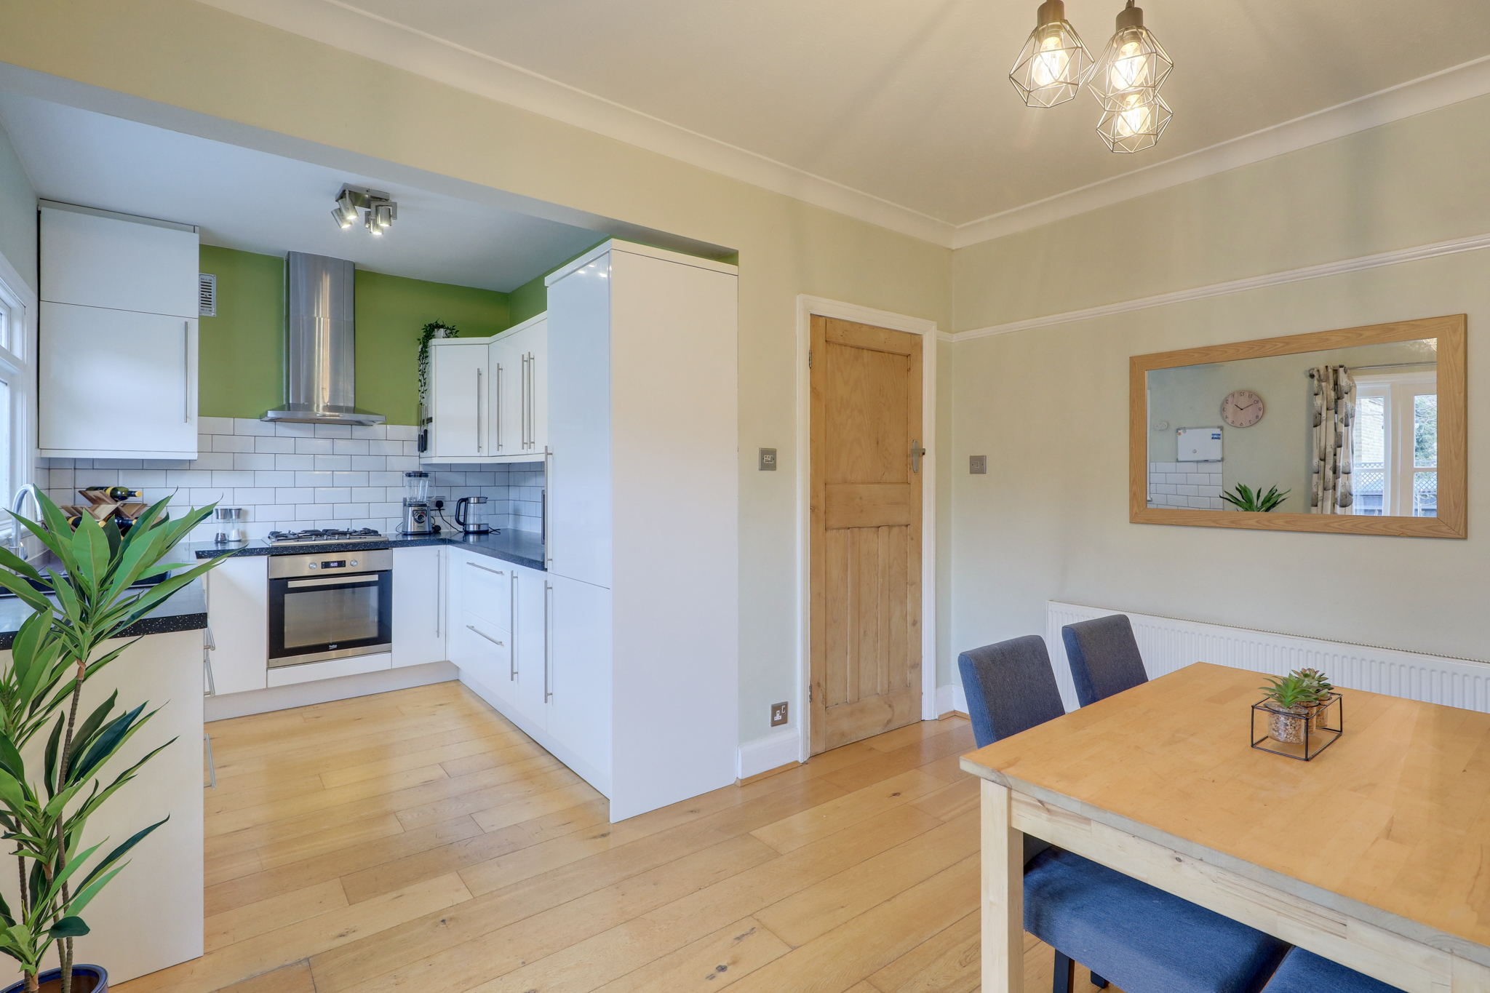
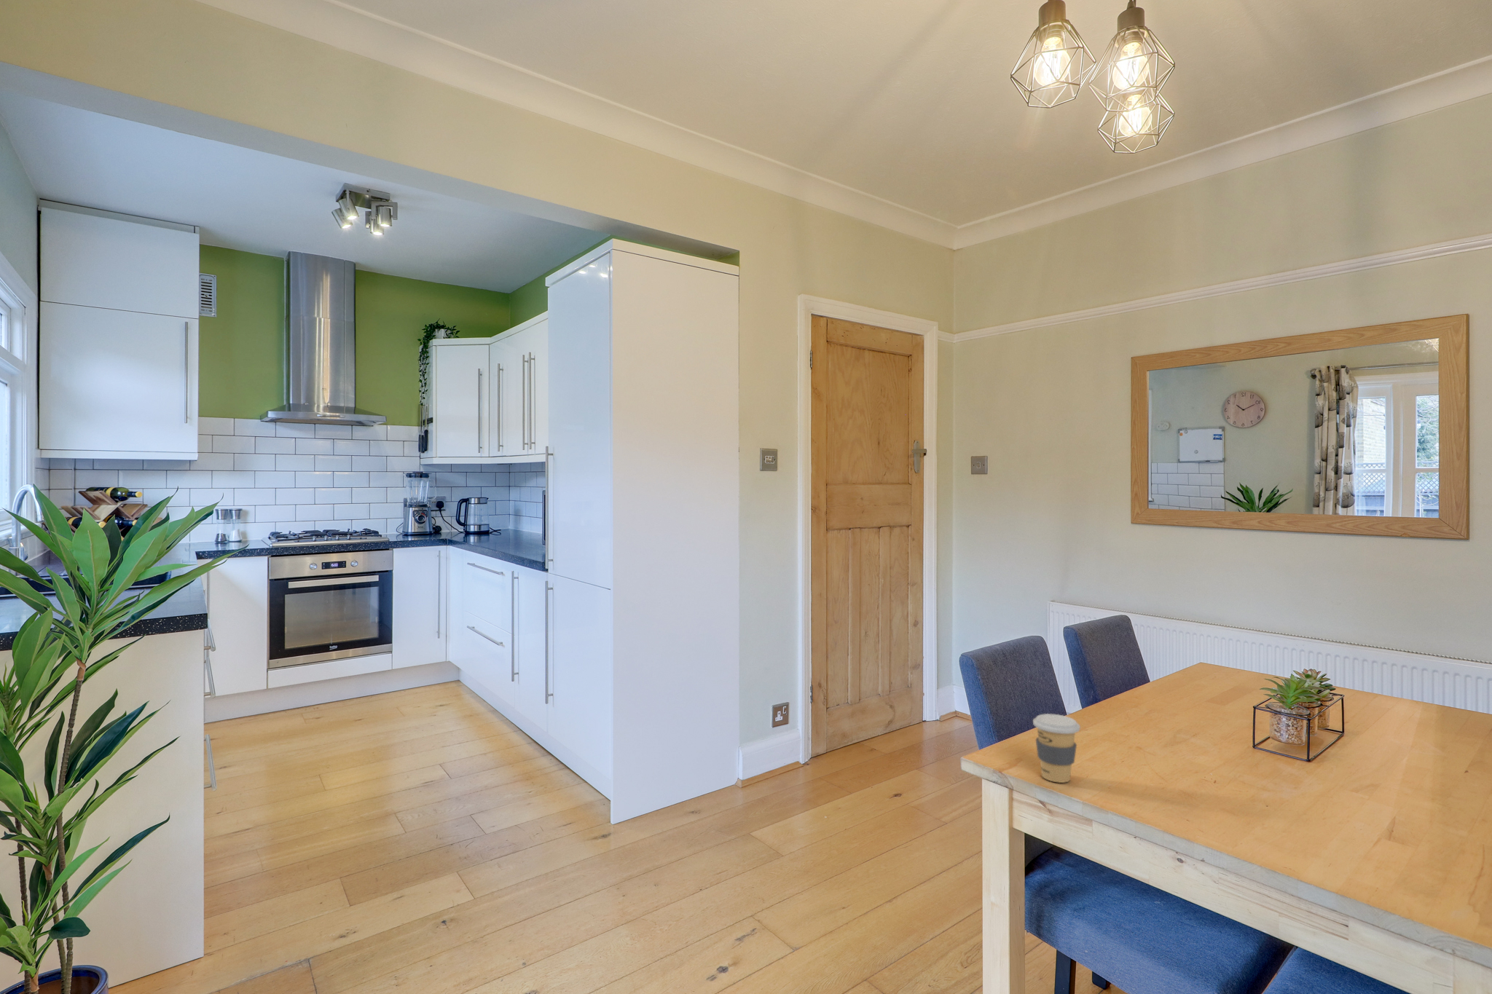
+ coffee cup [1033,713,1082,783]
